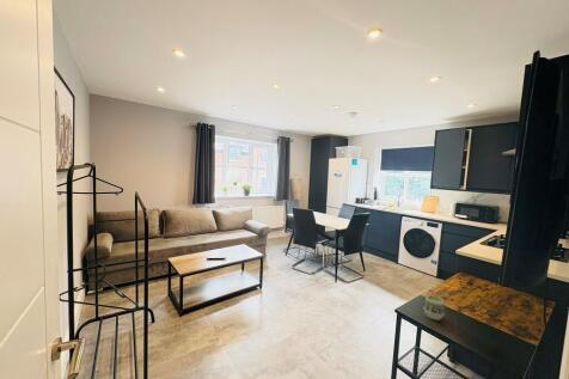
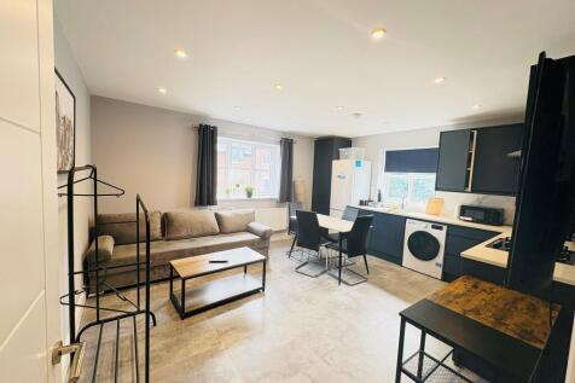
- cup [422,294,446,322]
